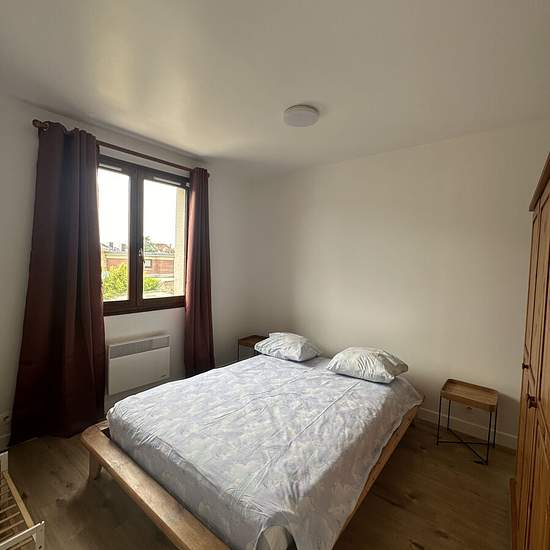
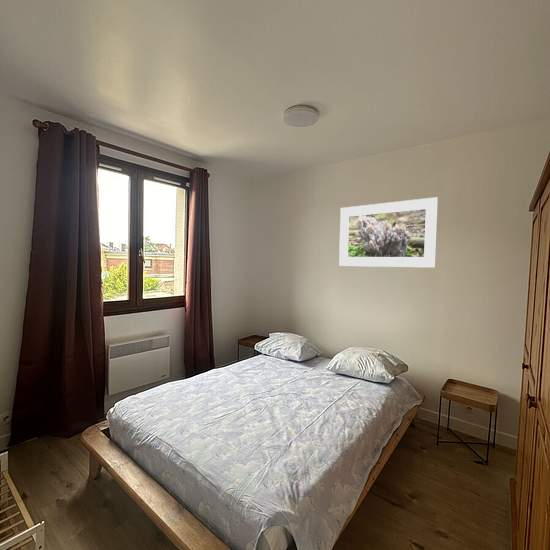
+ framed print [338,196,439,269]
